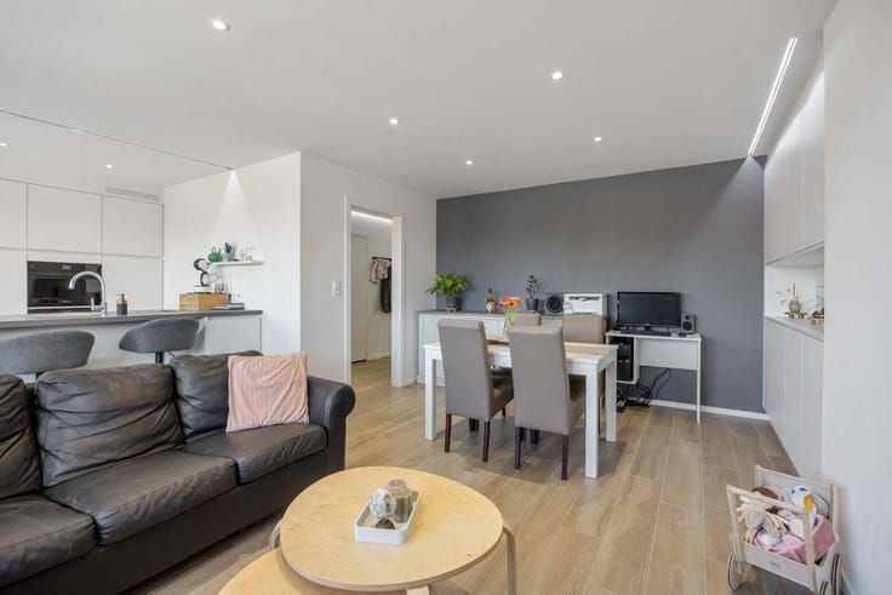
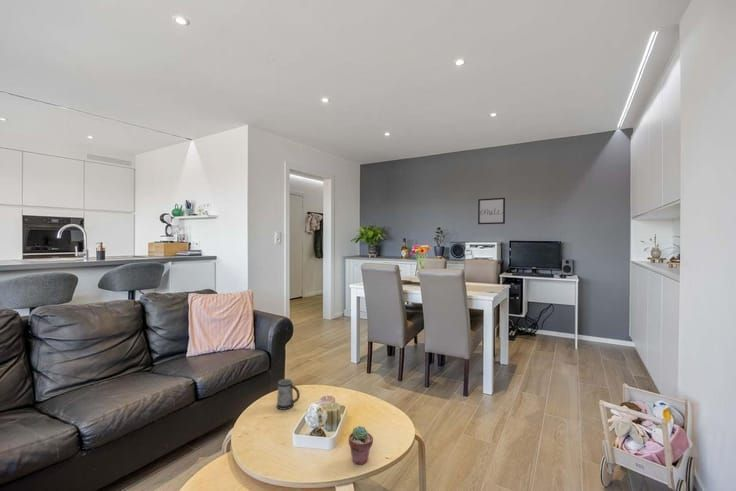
+ potted succulent [348,425,374,466]
+ mug [275,378,301,411]
+ wall art [477,197,506,225]
